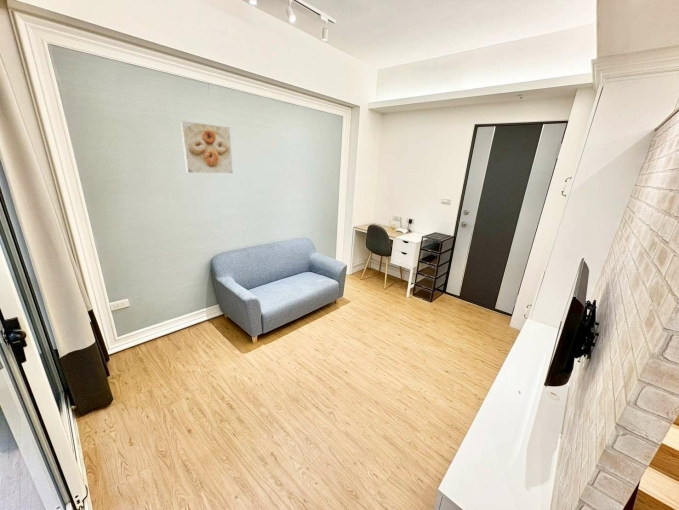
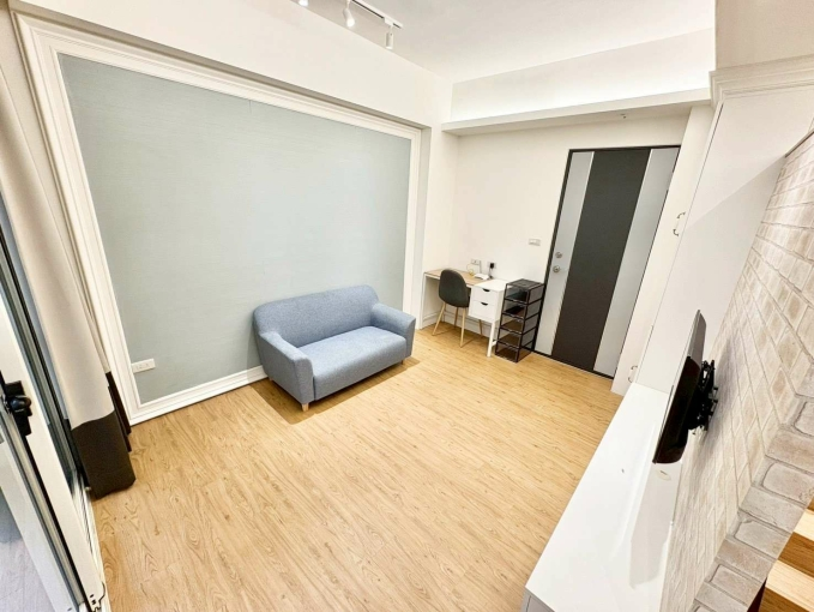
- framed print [179,120,234,174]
